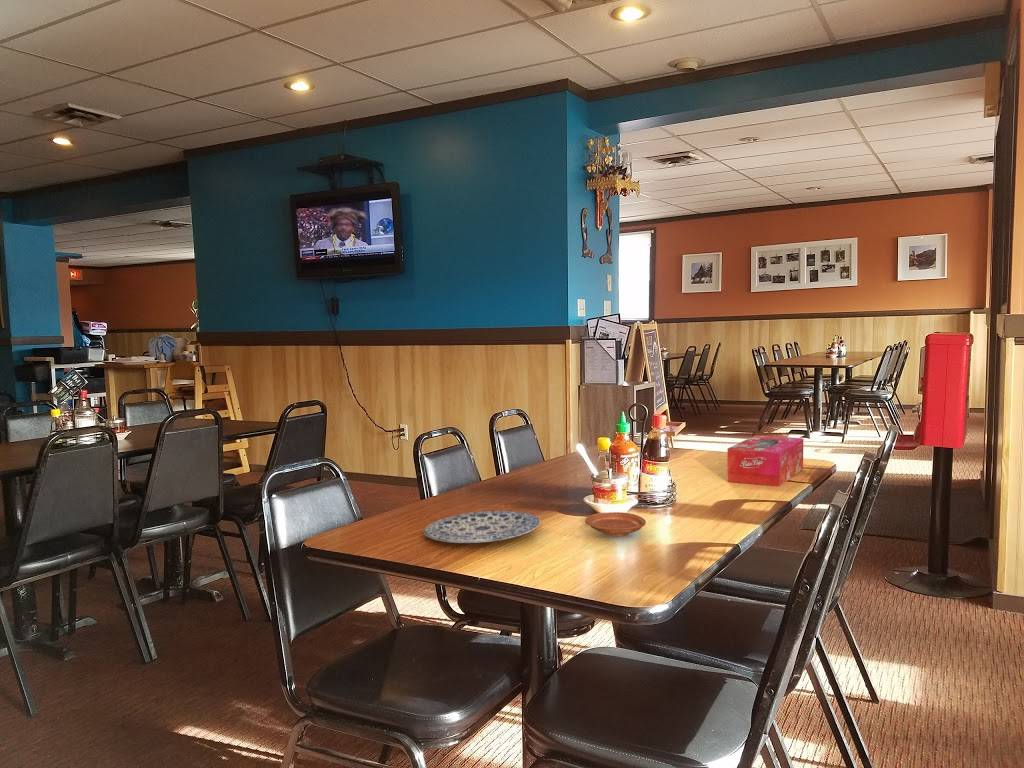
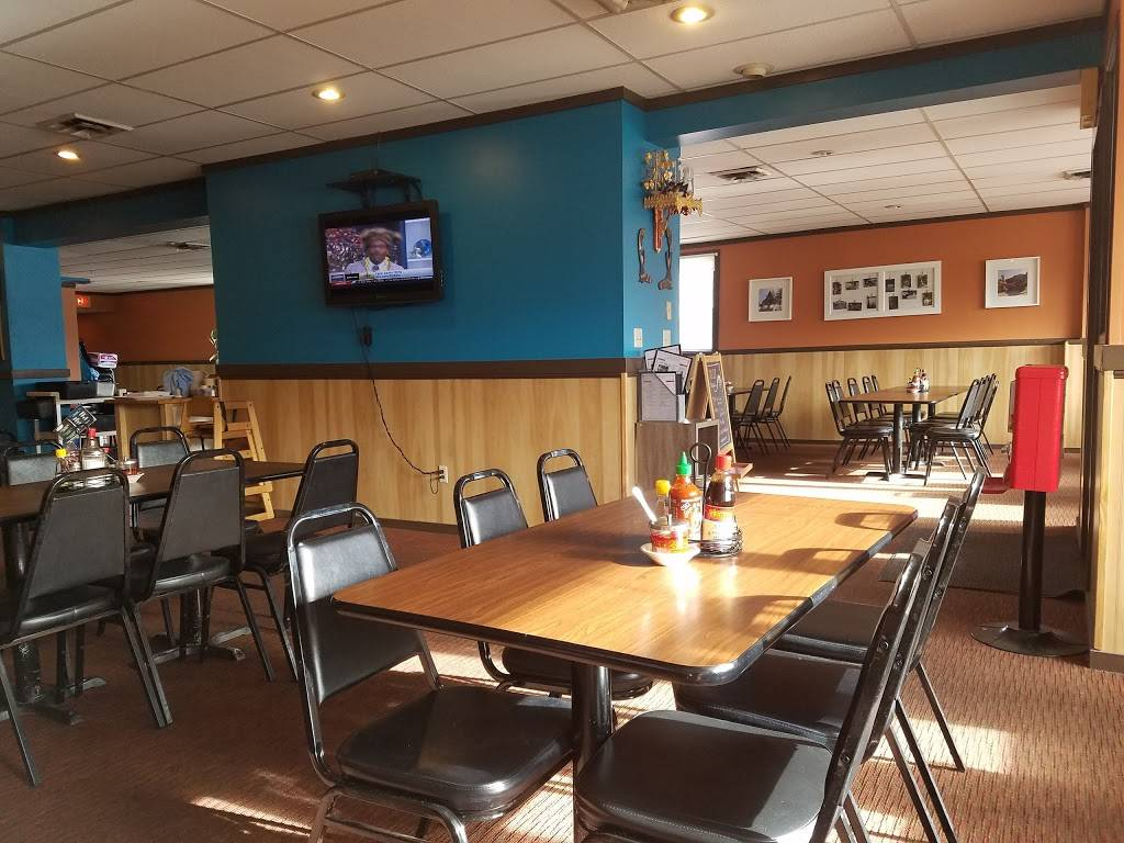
- plate [584,511,647,537]
- plate [422,510,542,544]
- tissue box [726,434,804,487]
